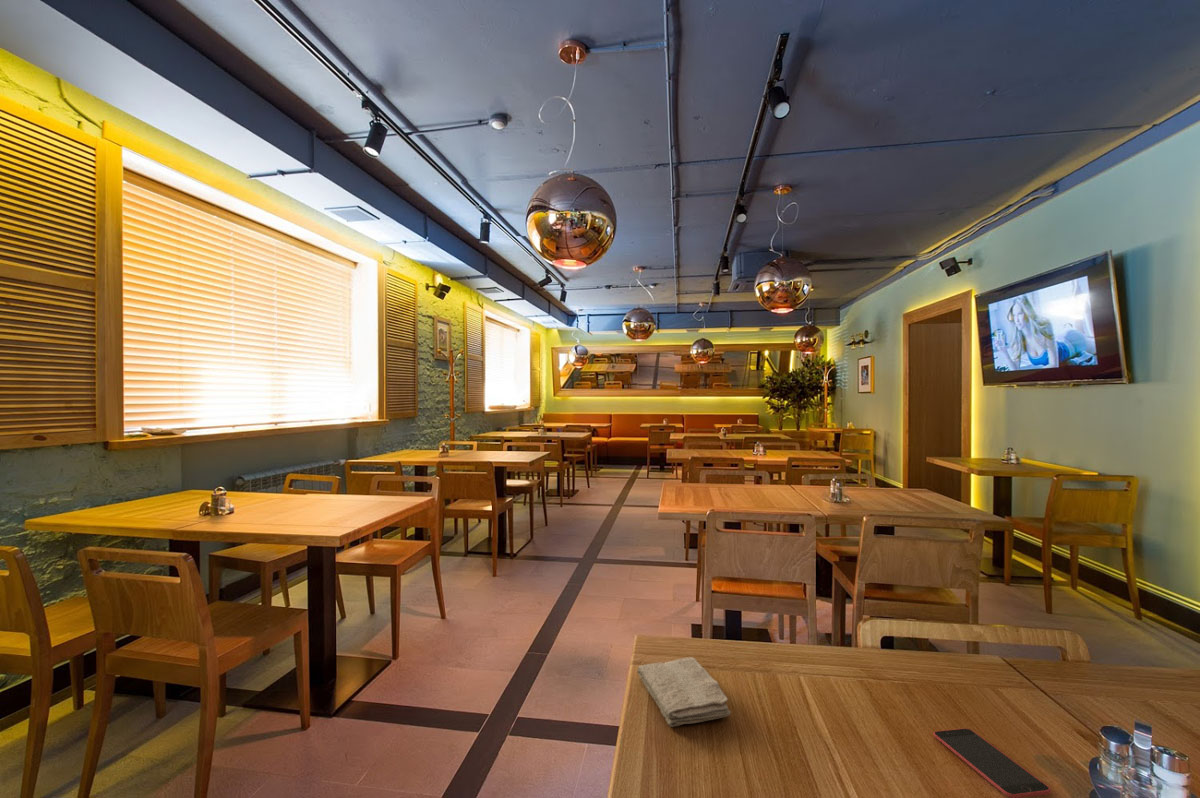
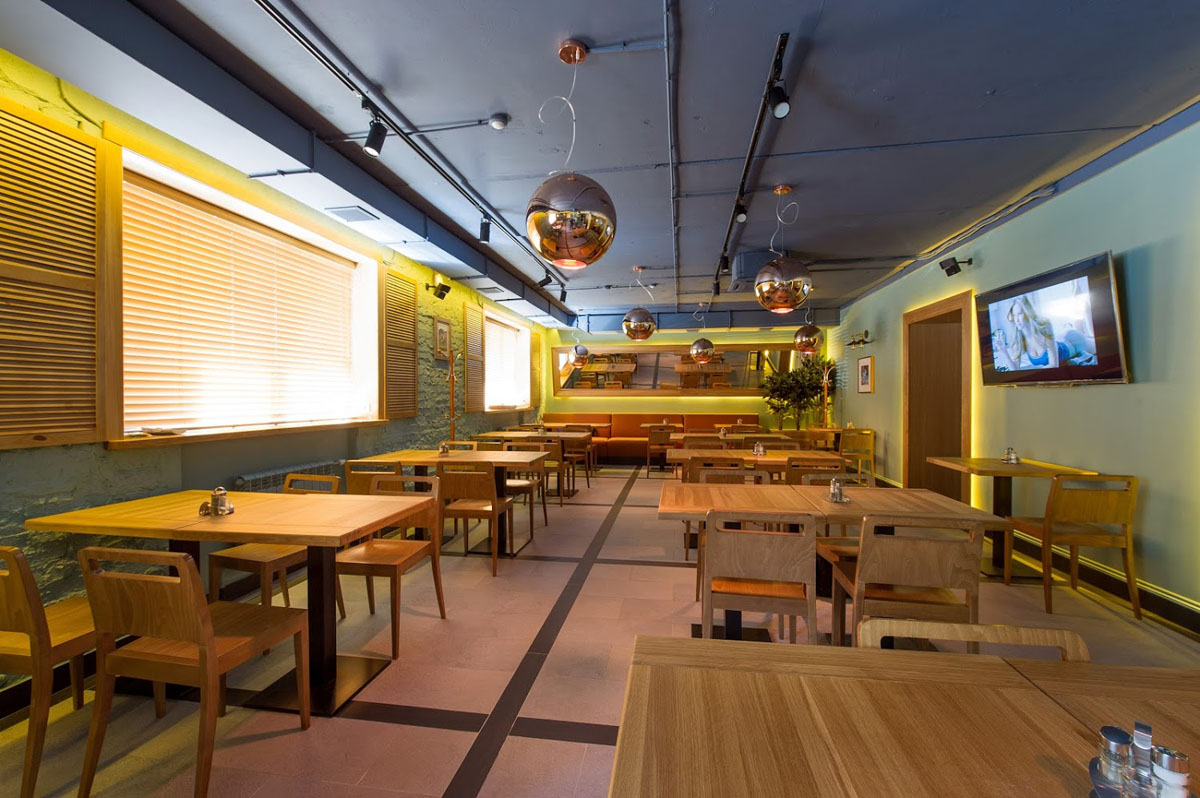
- smartphone [933,728,1052,798]
- washcloth [636,656,732,728]
